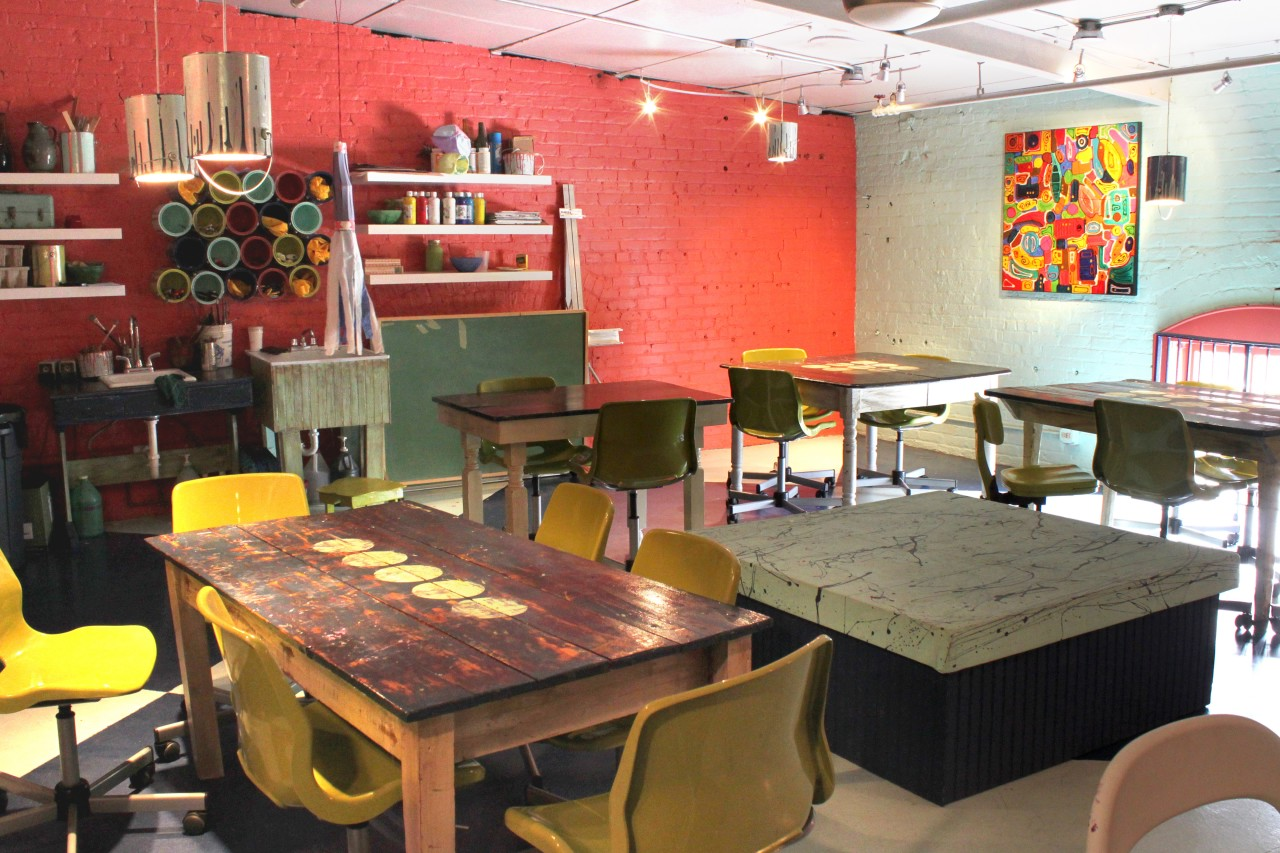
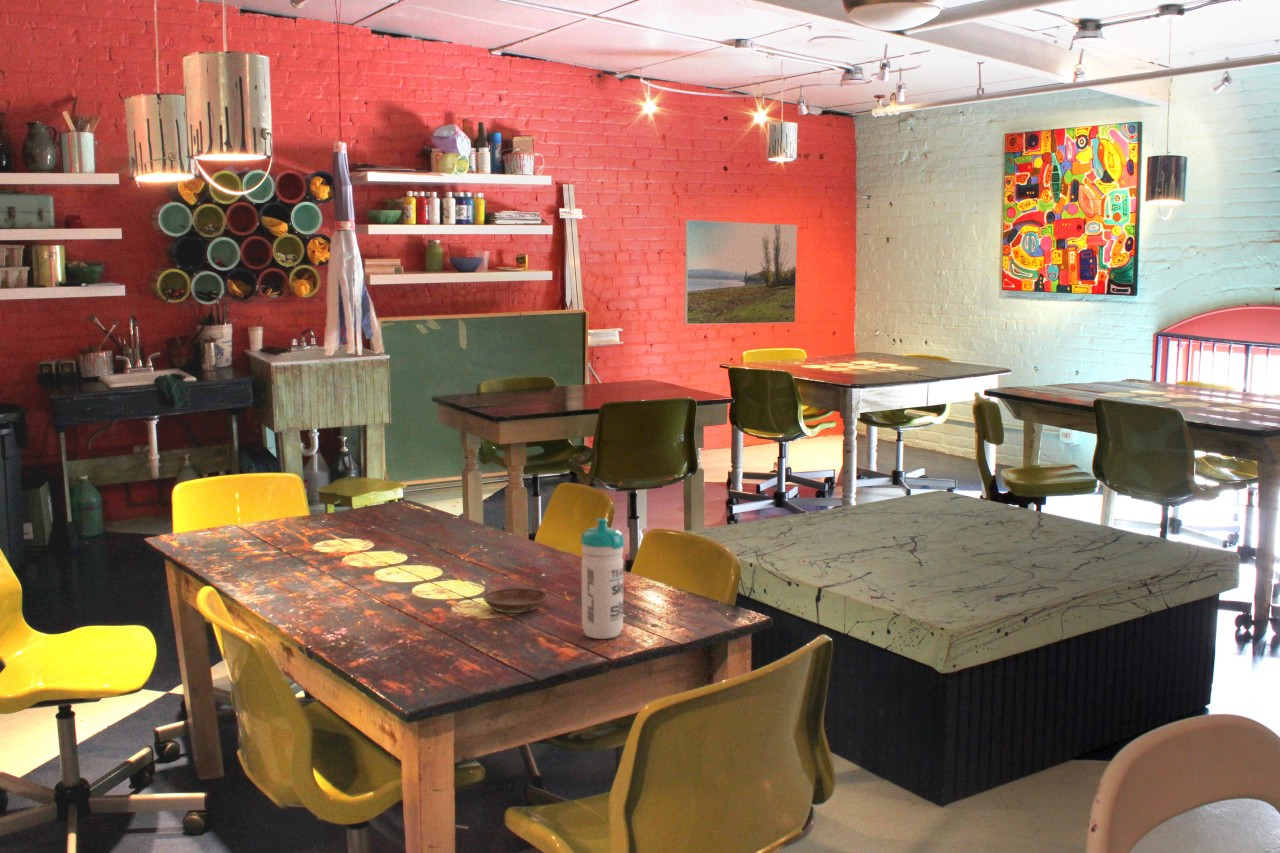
+ saucer [482,587,549,614]
+ water bottle [580,517,625,640]
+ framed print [683,219,798,325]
